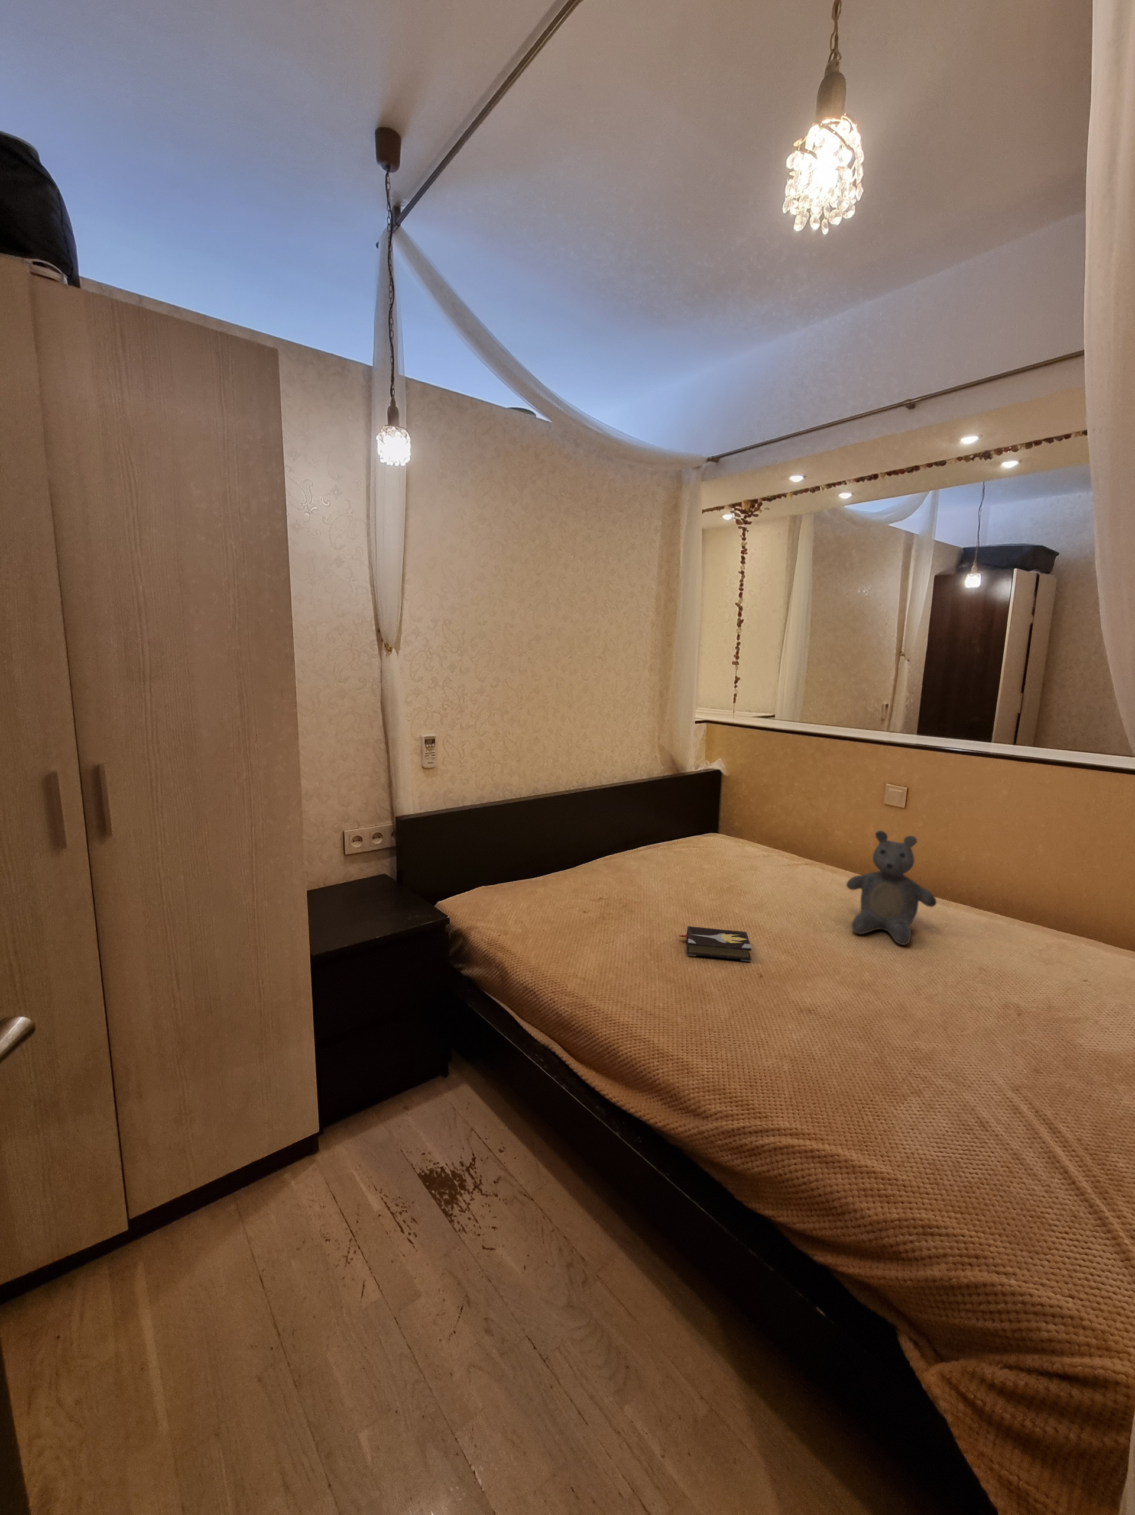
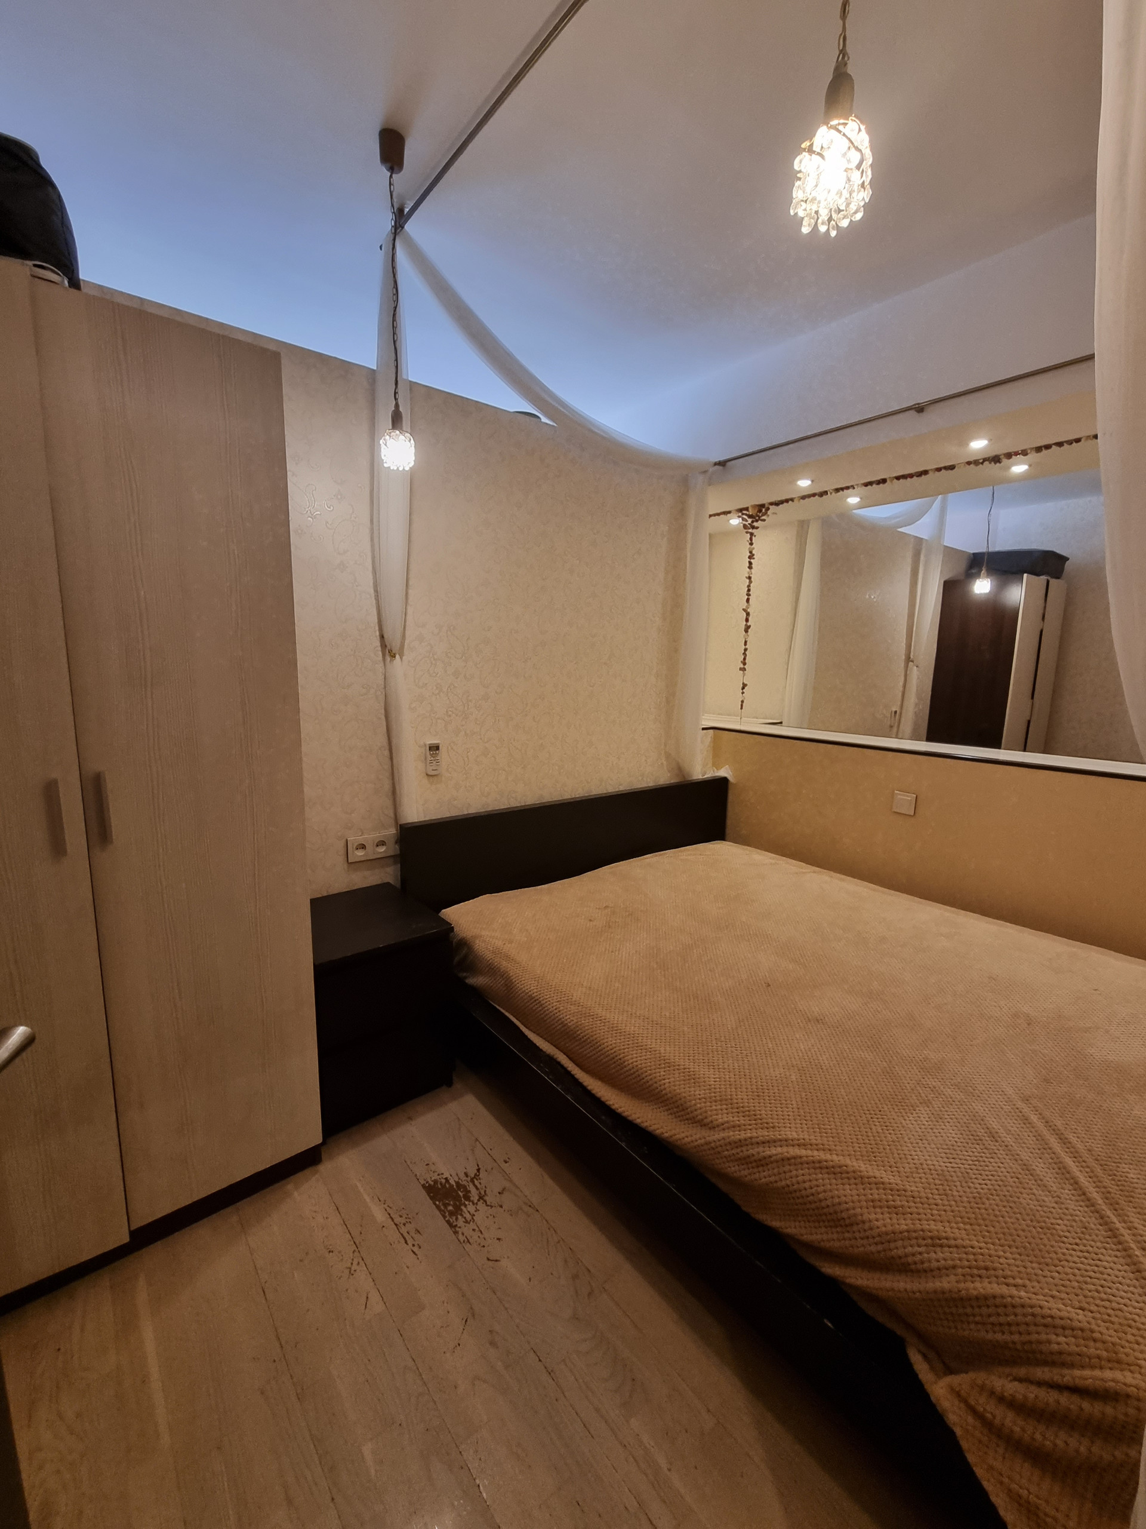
- hardback book [678,926,752,963]
- teddy bear [846,830,937,946]
